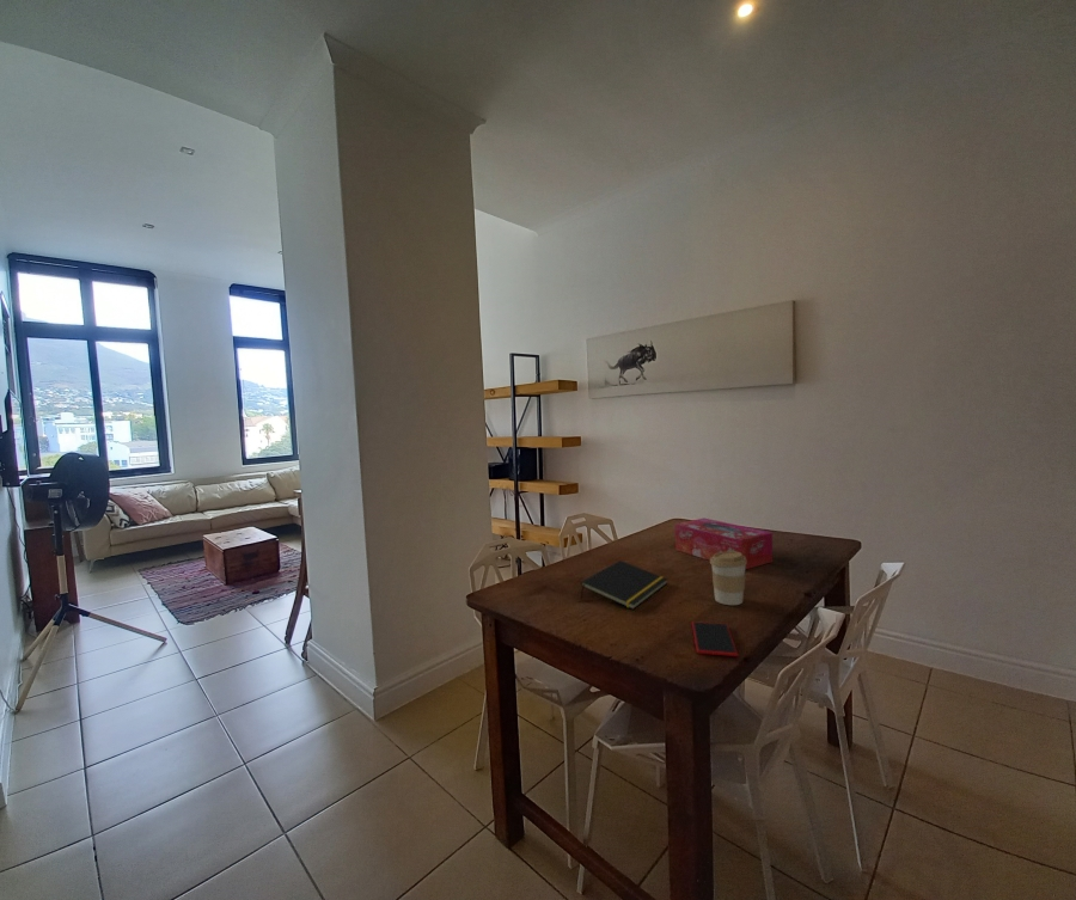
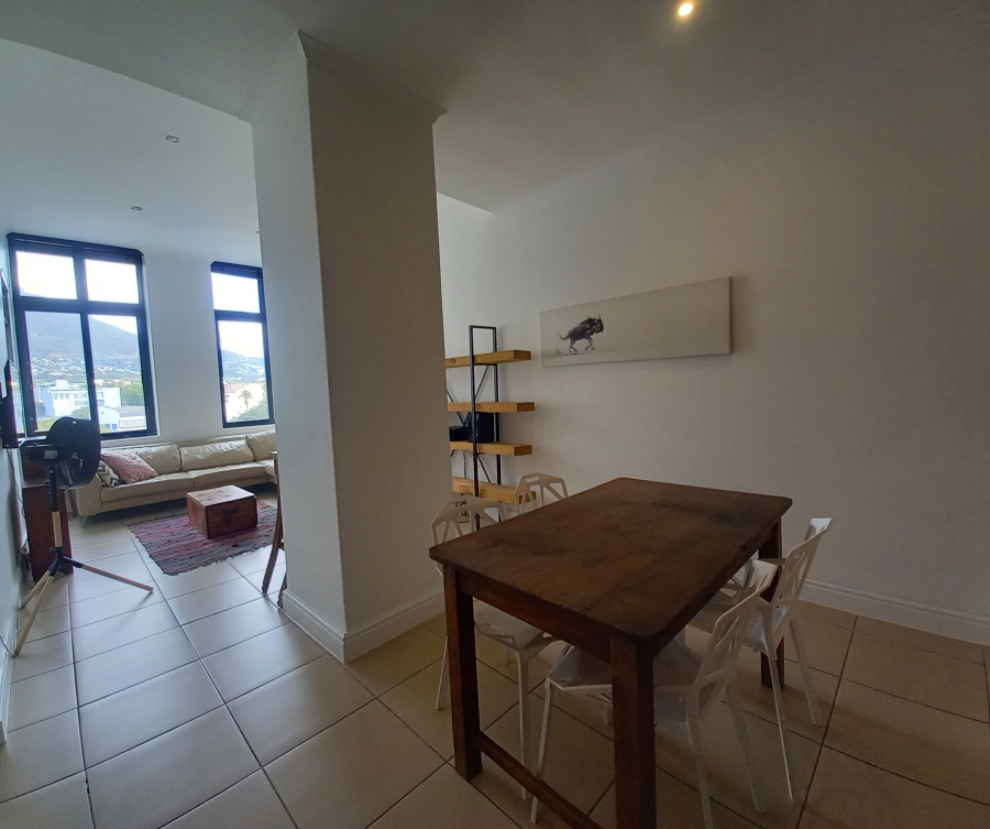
- tissue box [674,518,774,570]
- smartphone [691,620,739,657]
- coffee cup [709,551,747,606]
- notepad [580,559,668,611]
